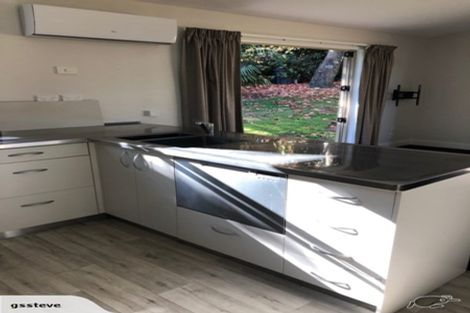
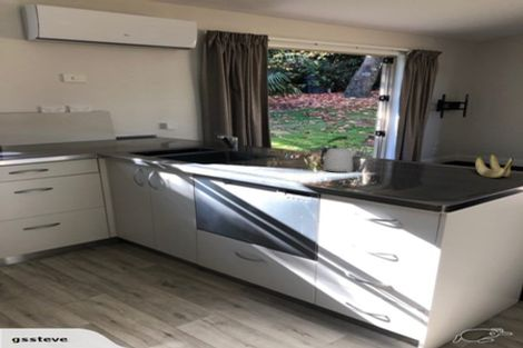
+ kettle [318,135,361,173]
+ banana [474,153,514,179]
